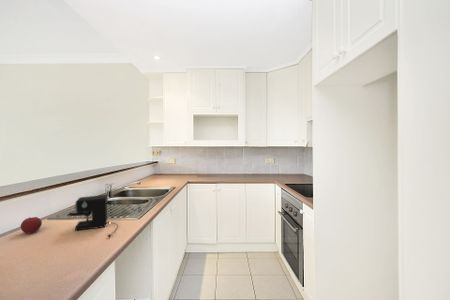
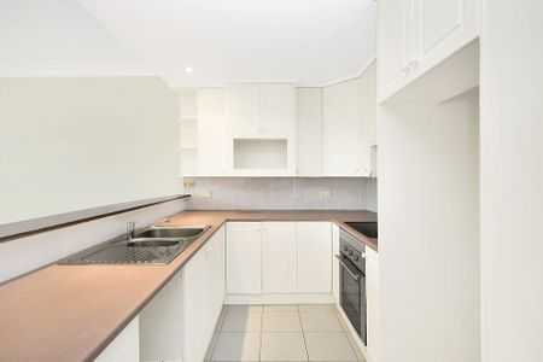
- coffee maker [67,194,119,238]
- apple [20,216,43,234]
